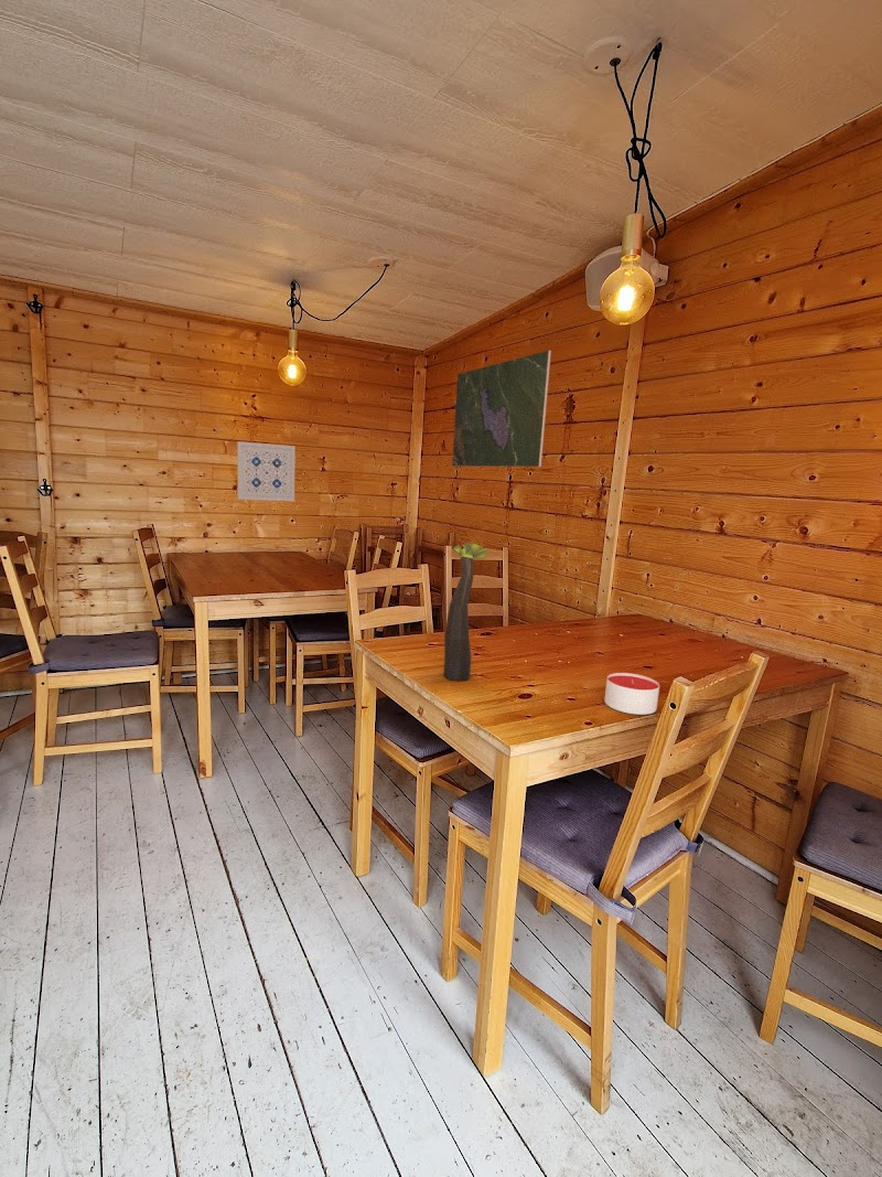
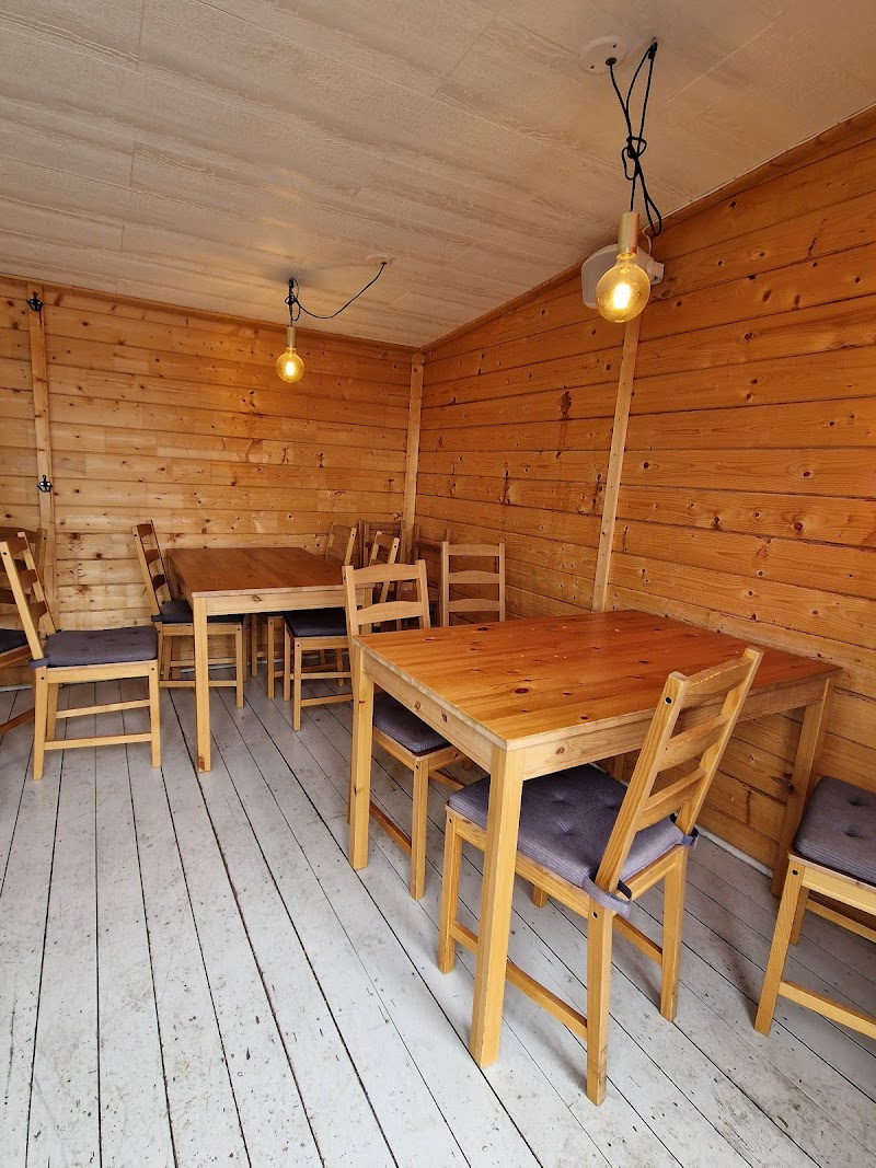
- plant [442,543,490,682]
- wall art [236,440,297,502]
- map [451,350,552,468]
- candle [603,672,660,716]
